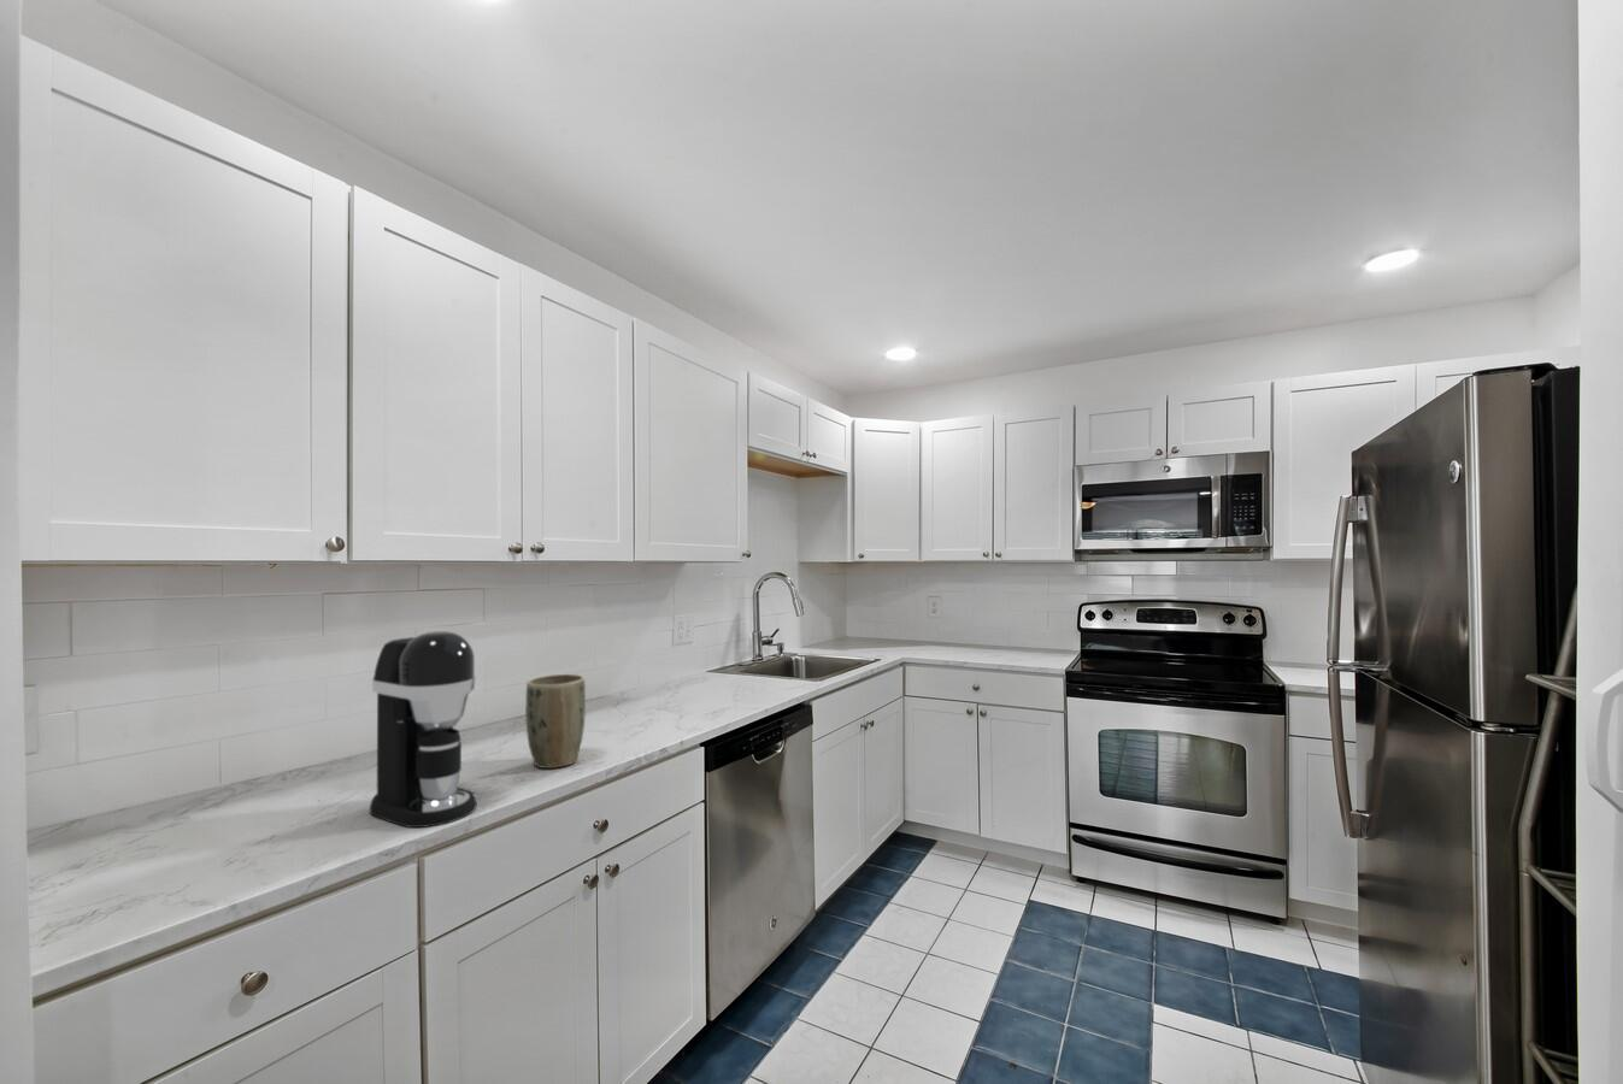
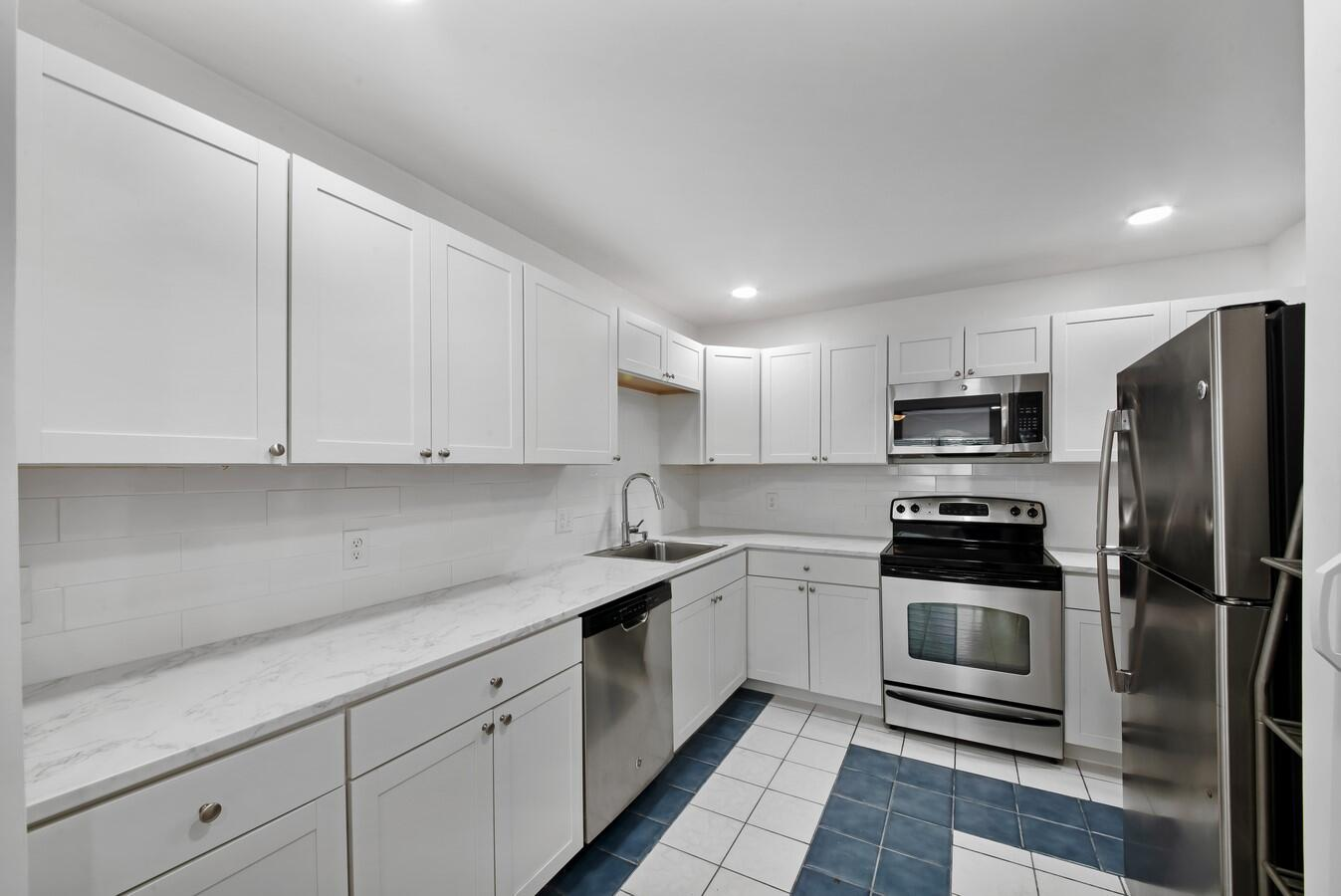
- plant pot [524,674,587,769]
- coffee maker [369,630,477,829]
